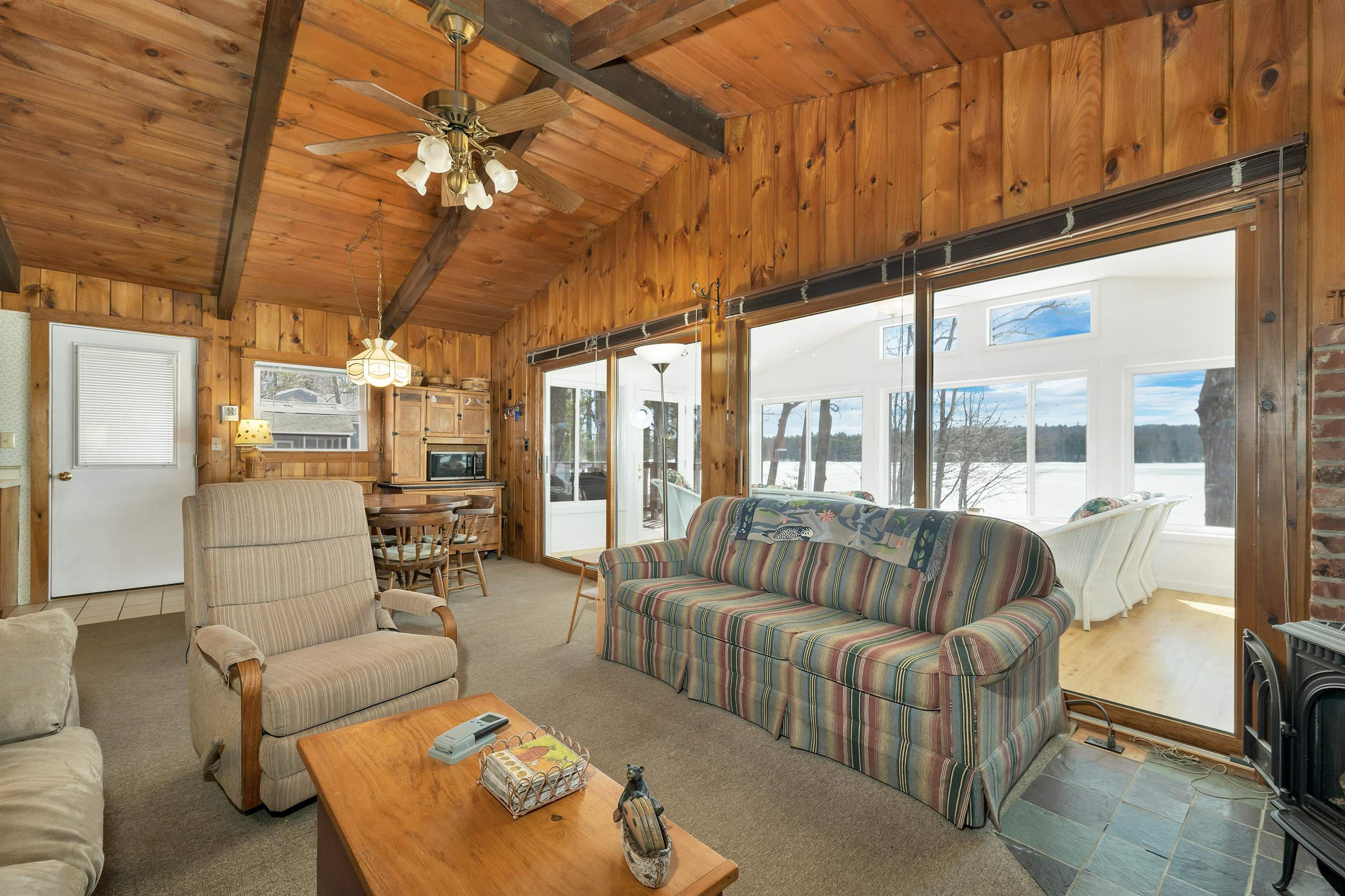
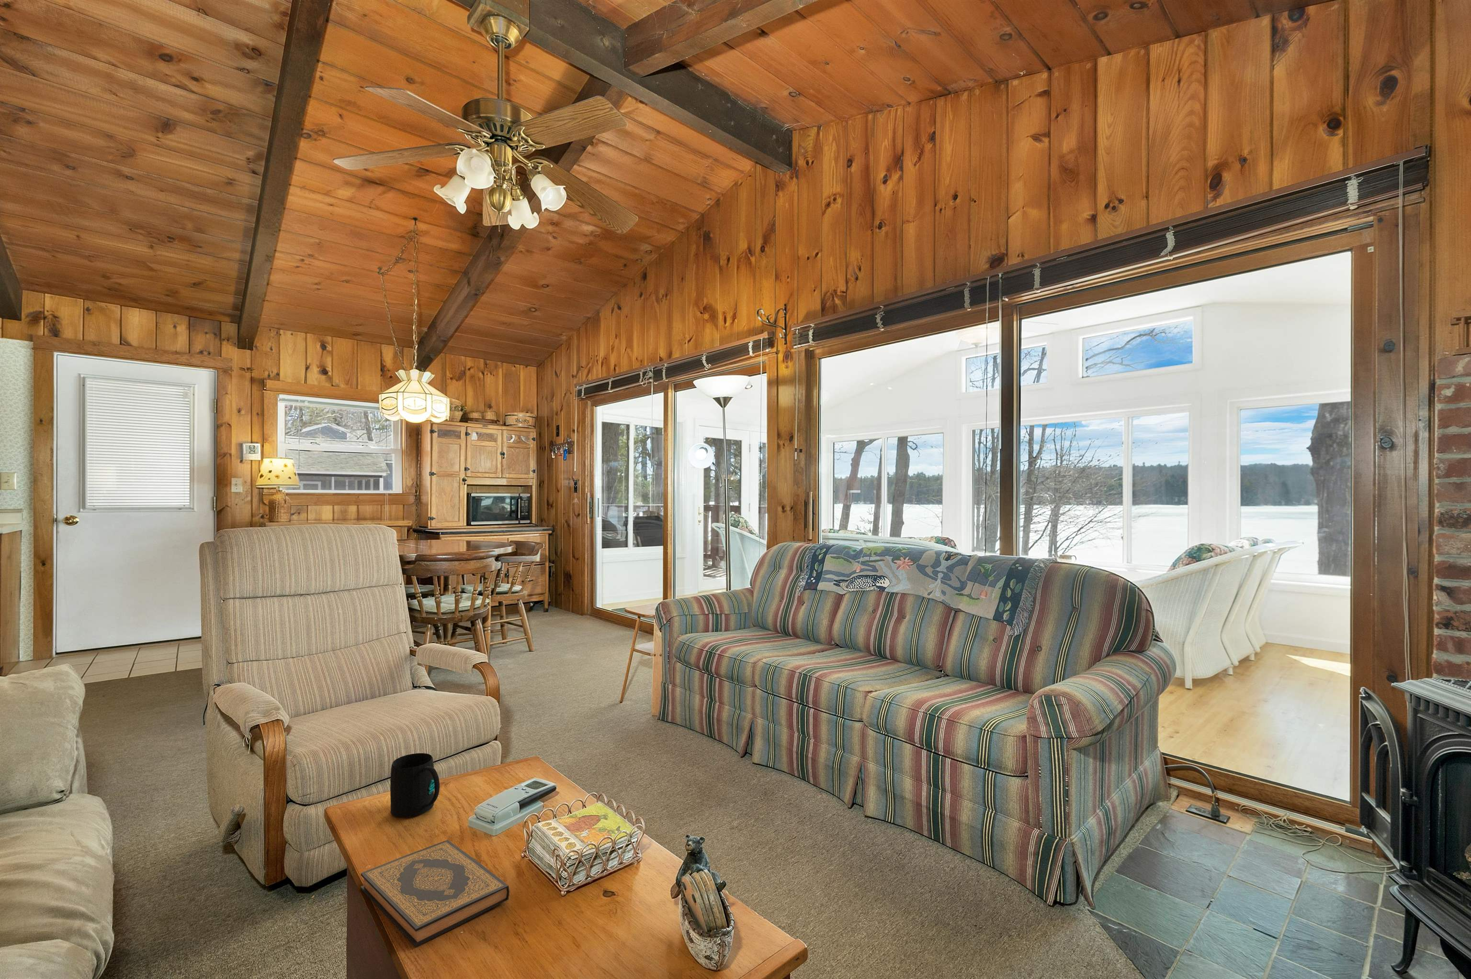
+ mug [389,753,440,817]
+ hardback book [360,839,510,947]
